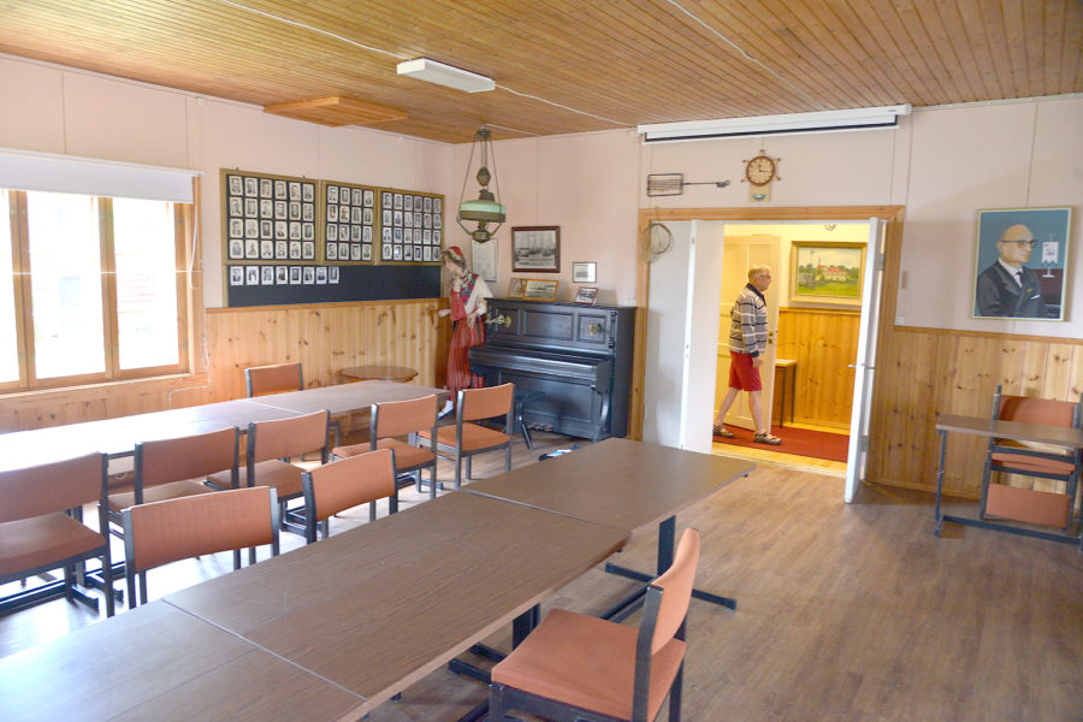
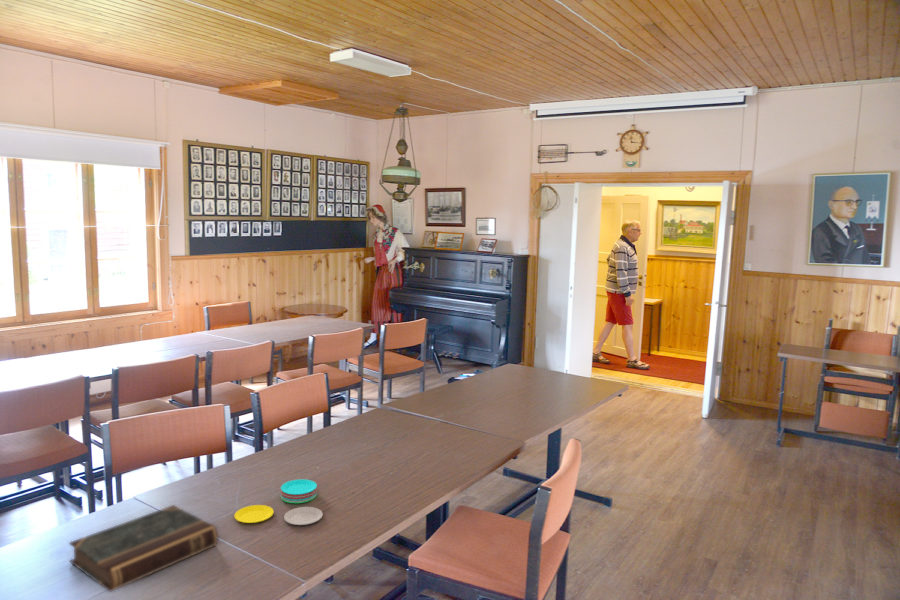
+ plate [233,478,324,526]
+ book [68,504,220,593]
